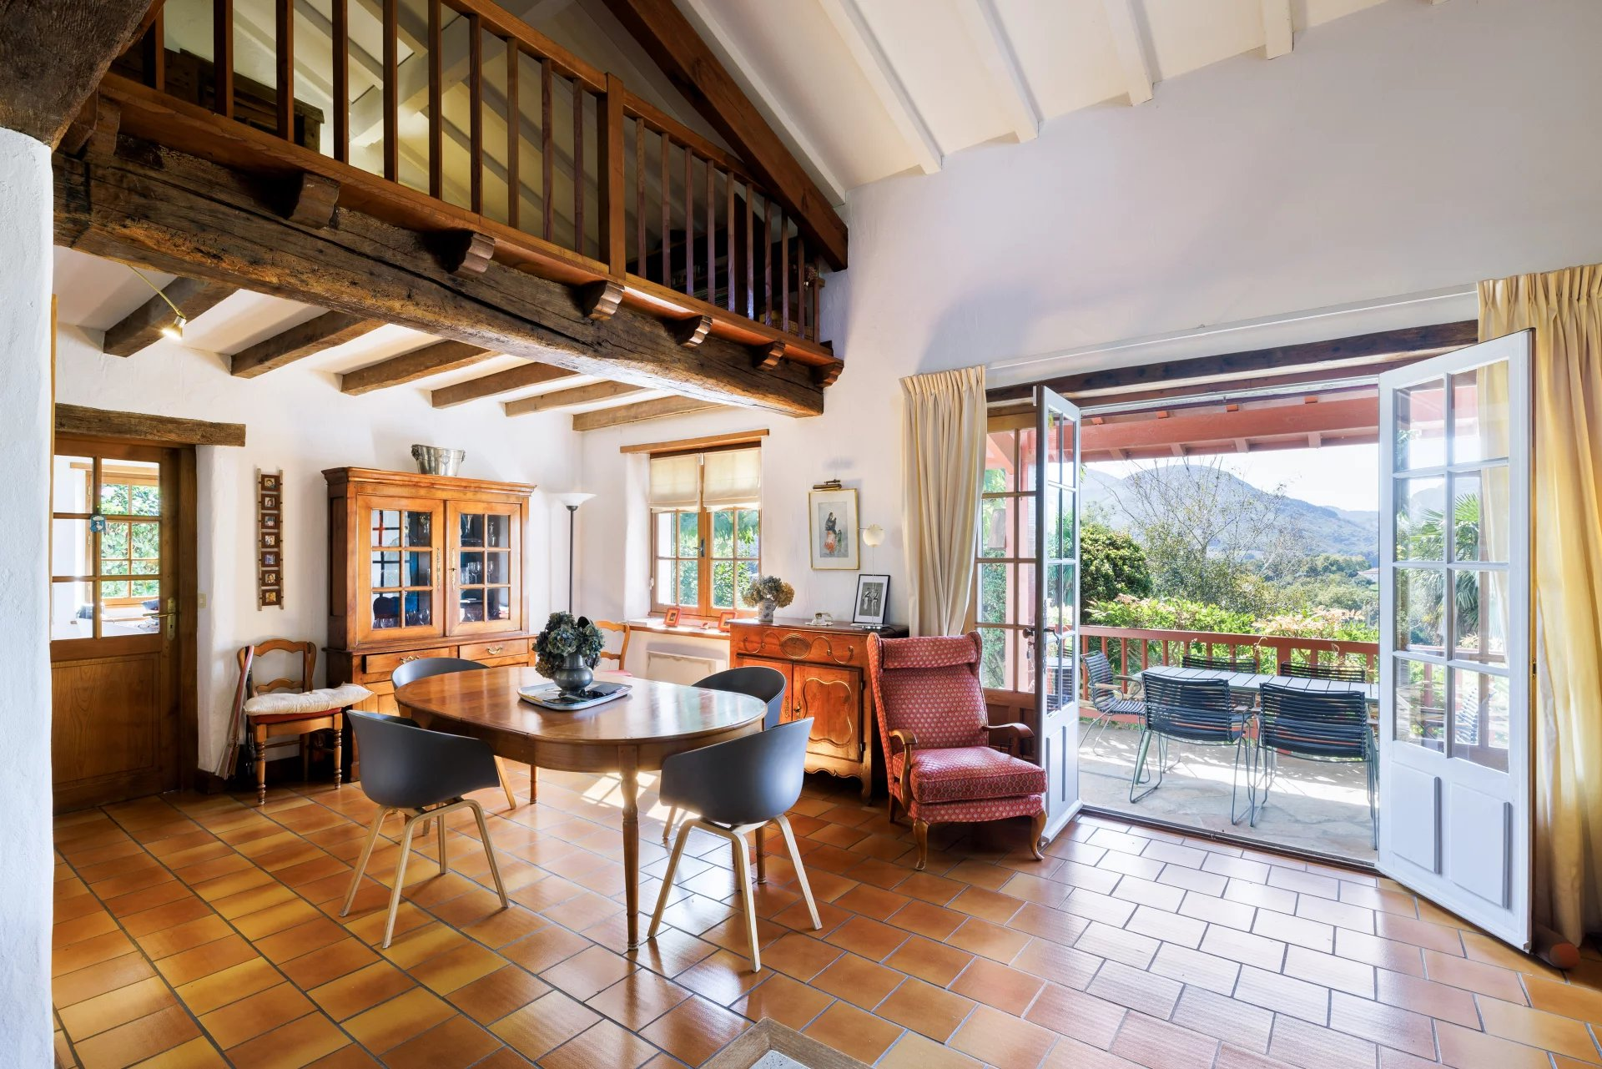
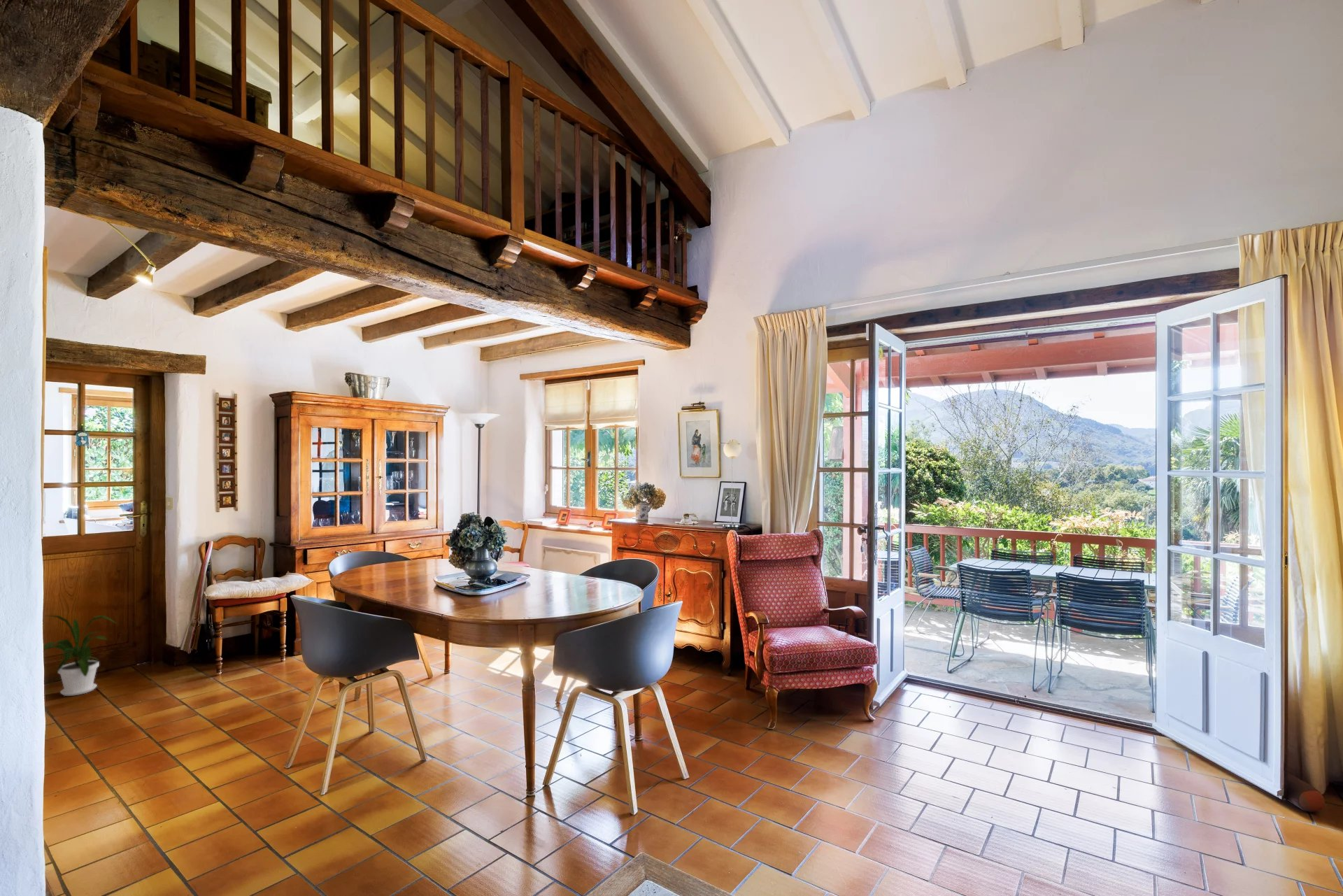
+ house plant [43,615,119,697]
